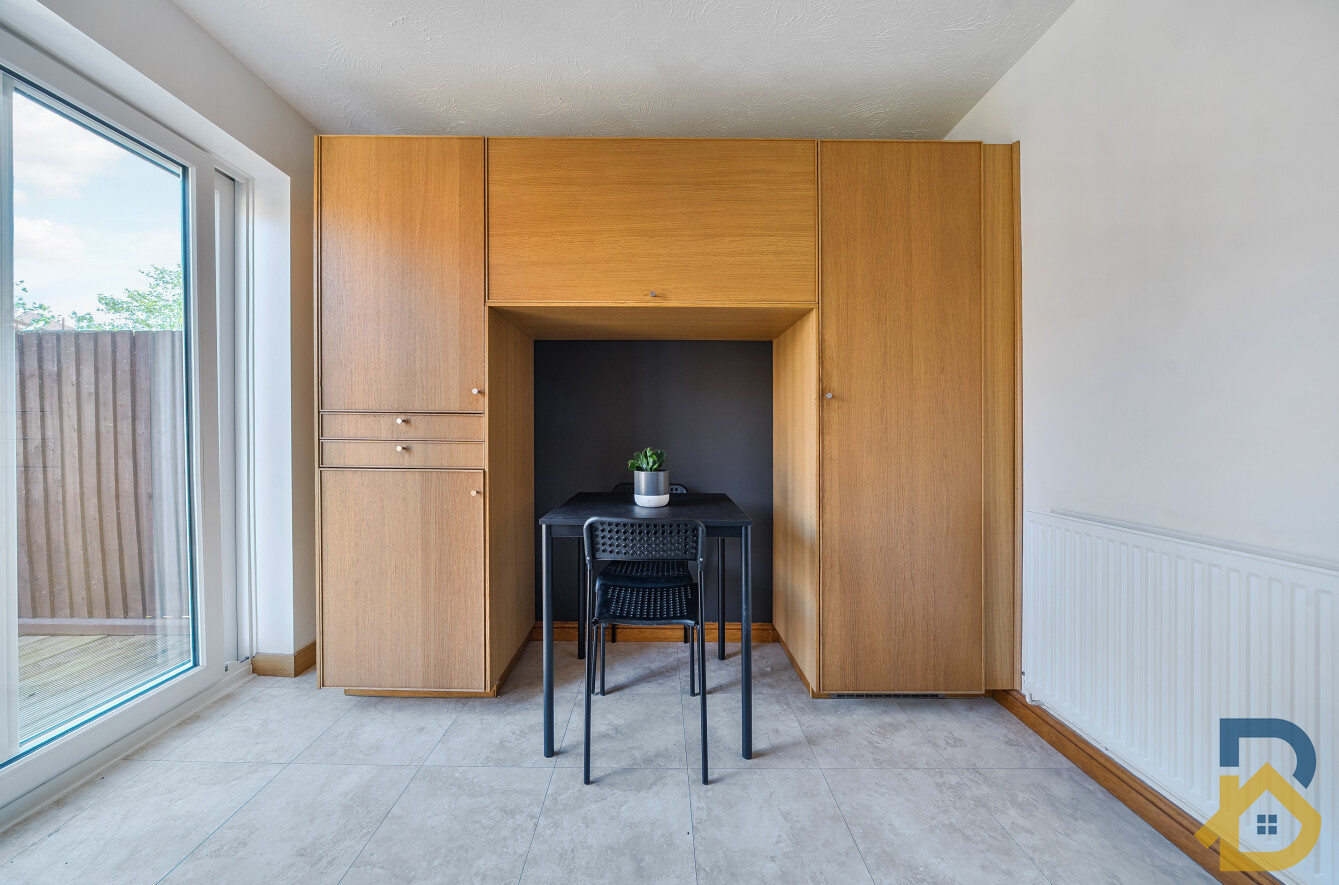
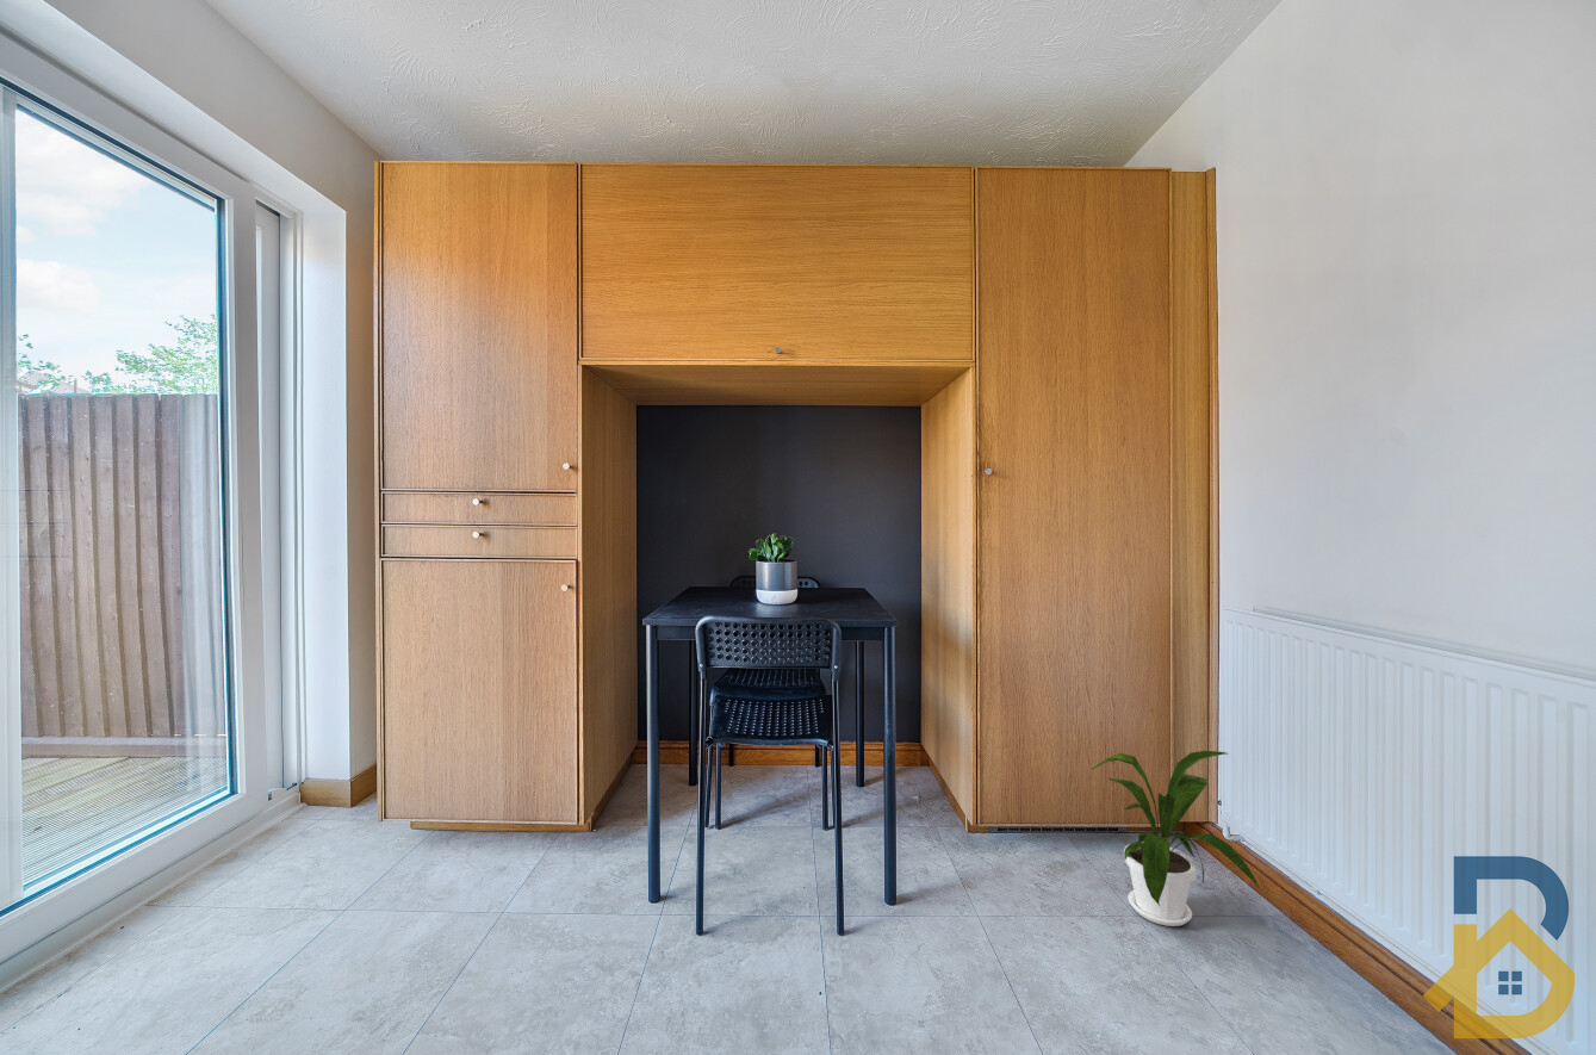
+ house plant [1091,750,1260,927]
